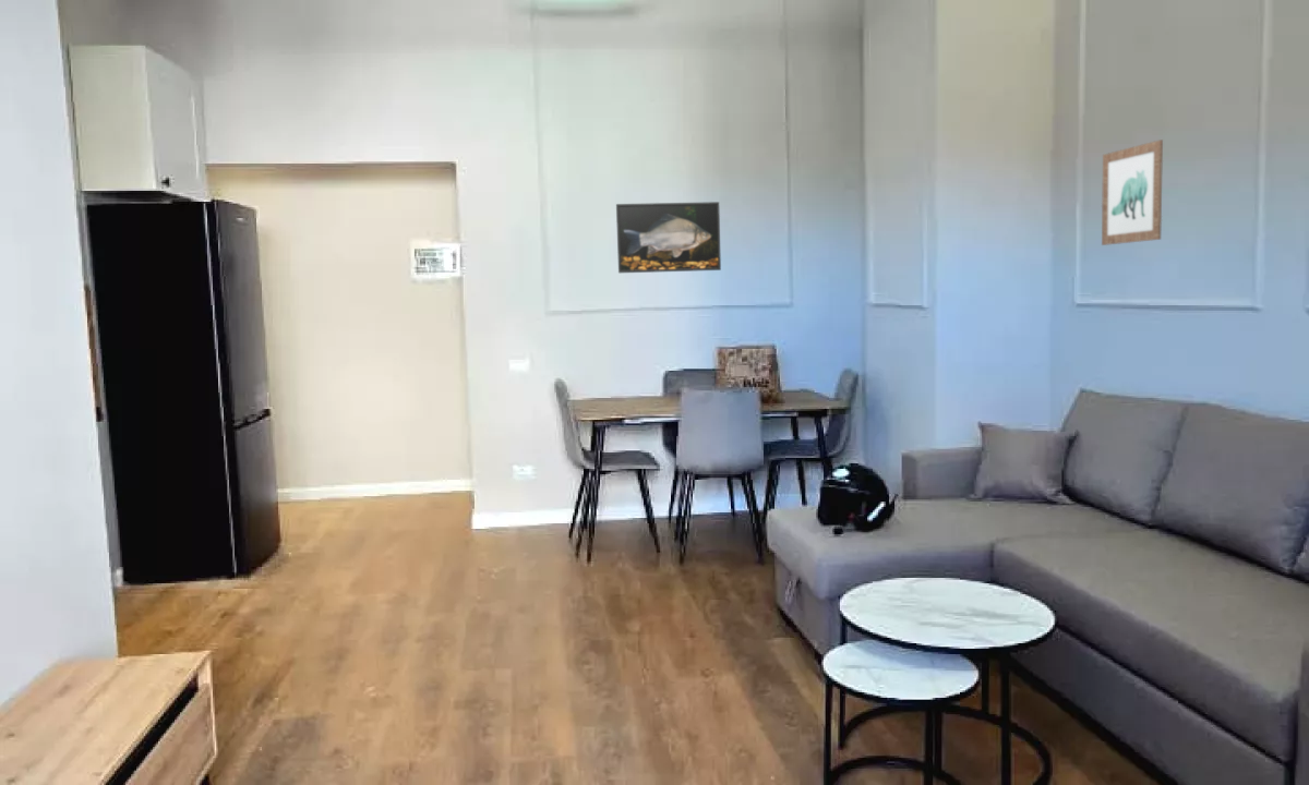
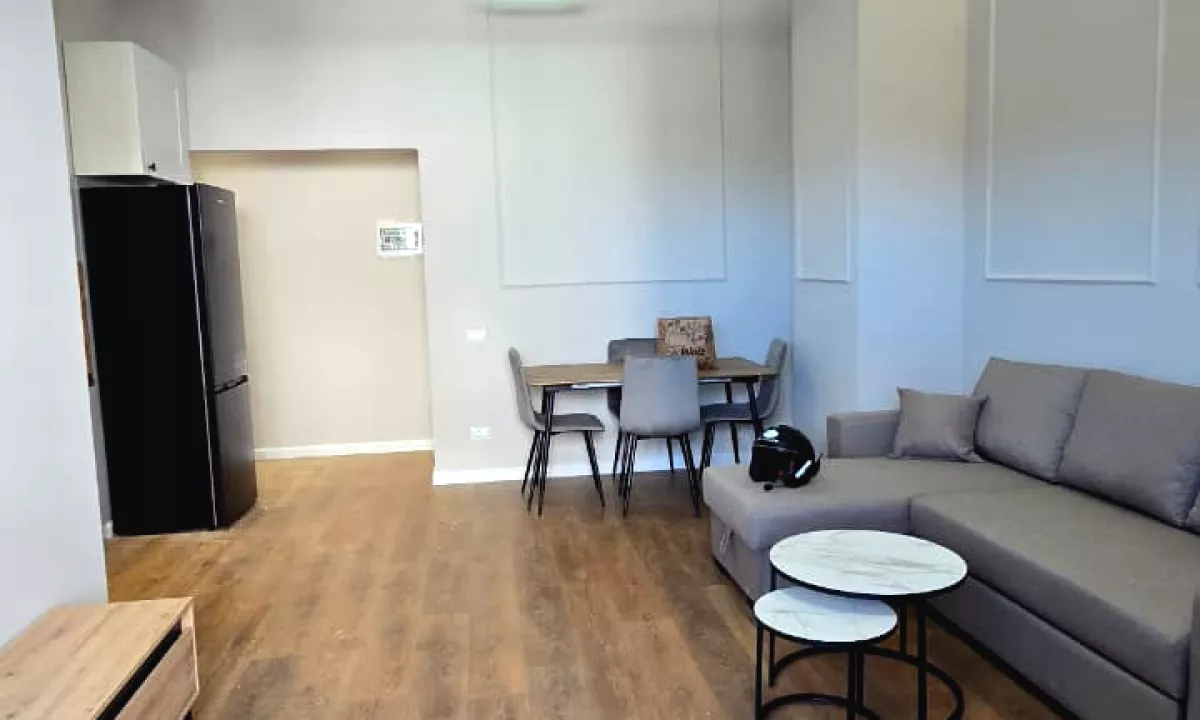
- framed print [615,201,722,274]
- wall art [1101,138,1164,246]
